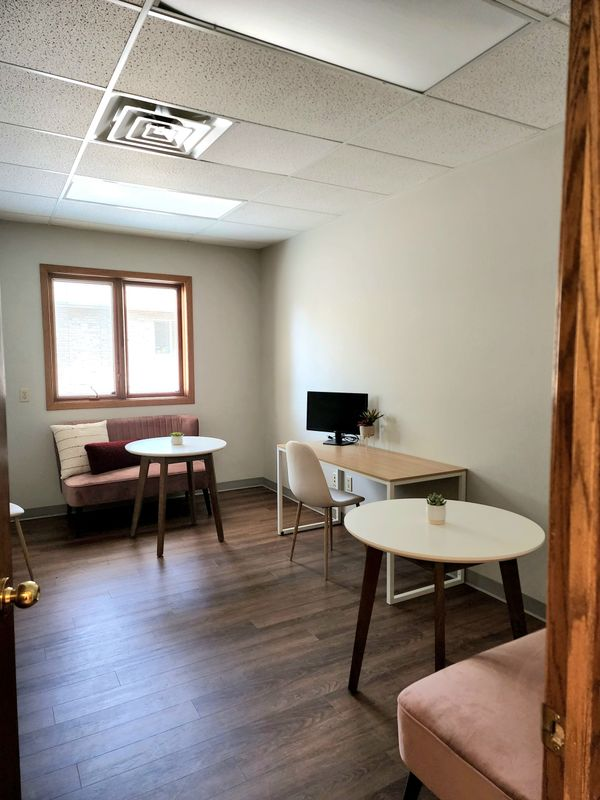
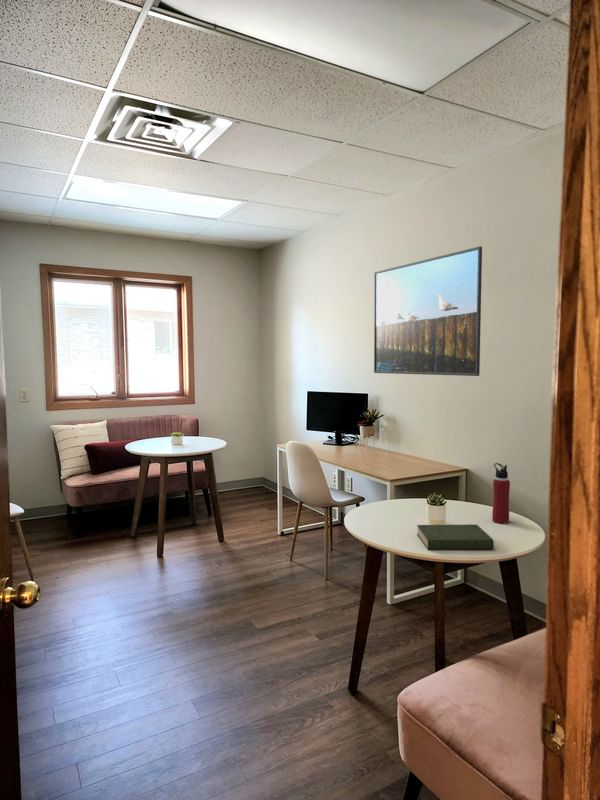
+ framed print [373,246,483,377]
+ water bottle [491,462,511,525]
+ book [416,524,495,551]
